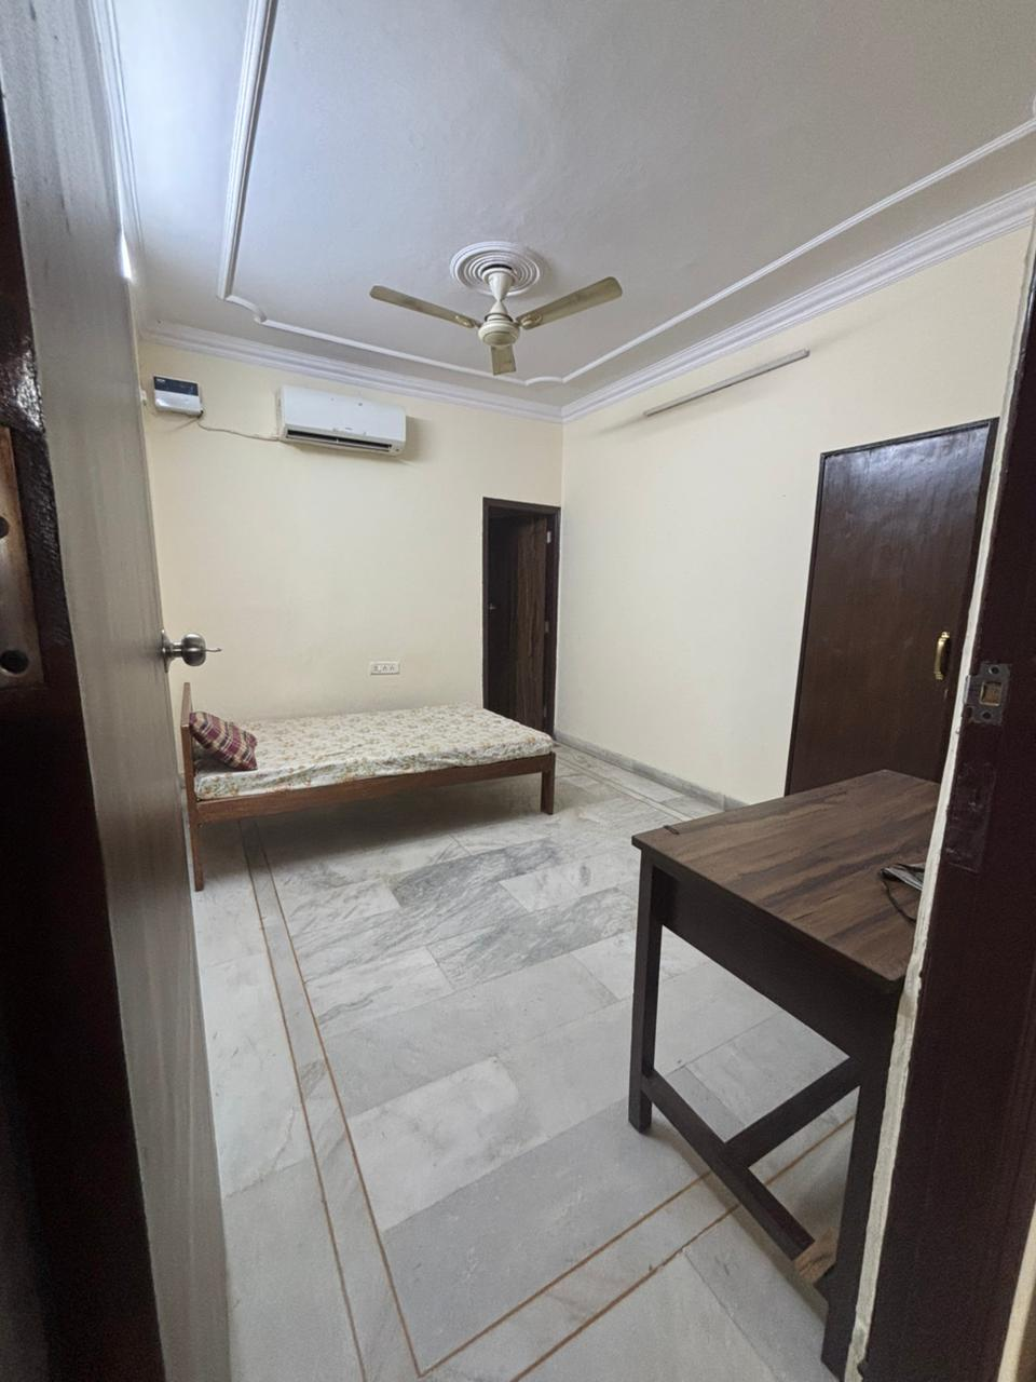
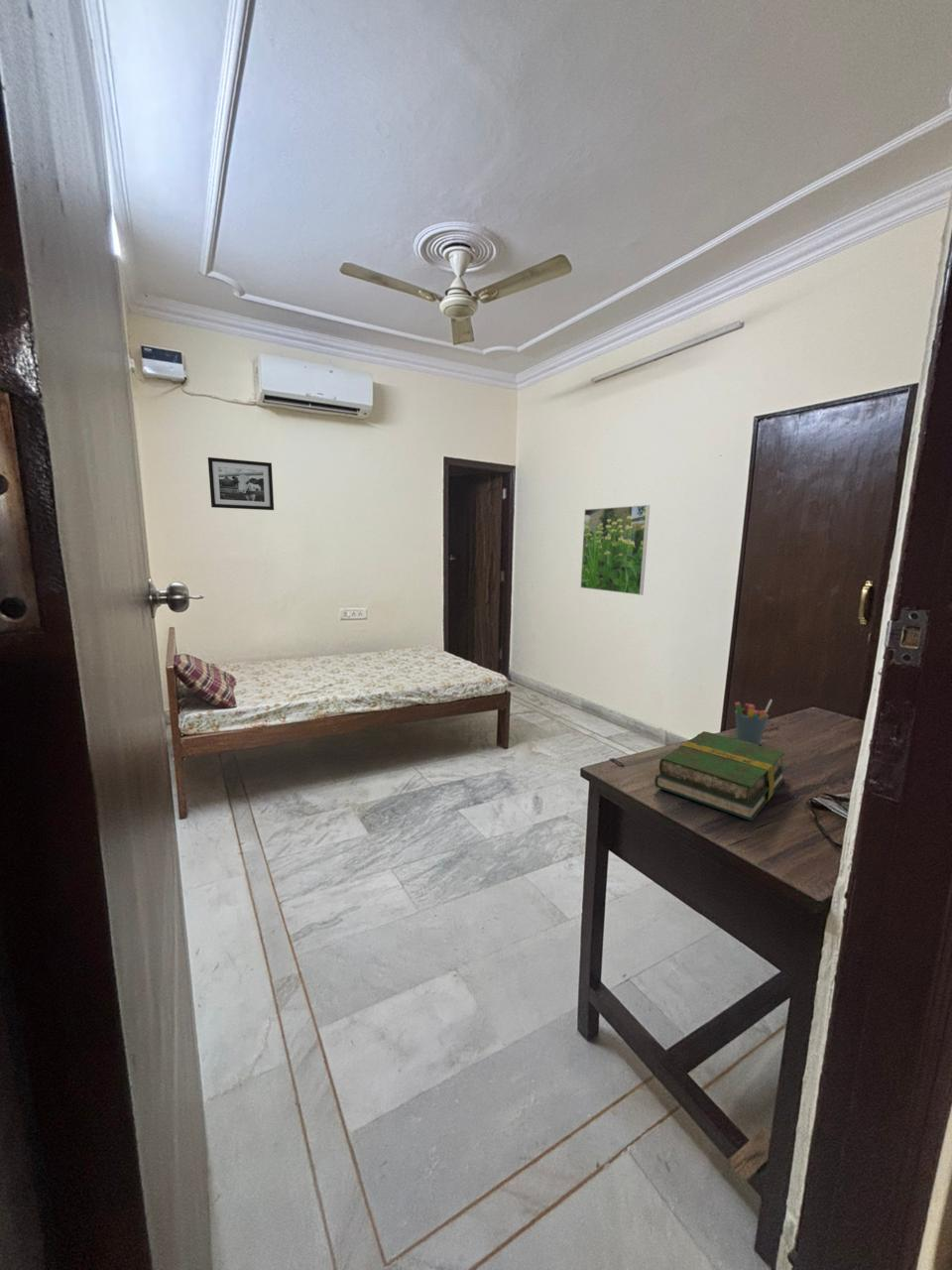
+ pen holder [734,699,773,746]
+ book [654,730,787,822]
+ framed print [579,504,651,596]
+ picture frame [207,456,275,511]
